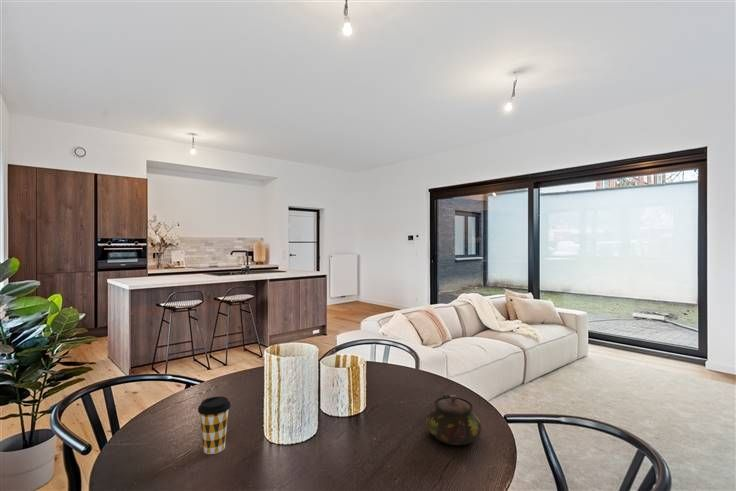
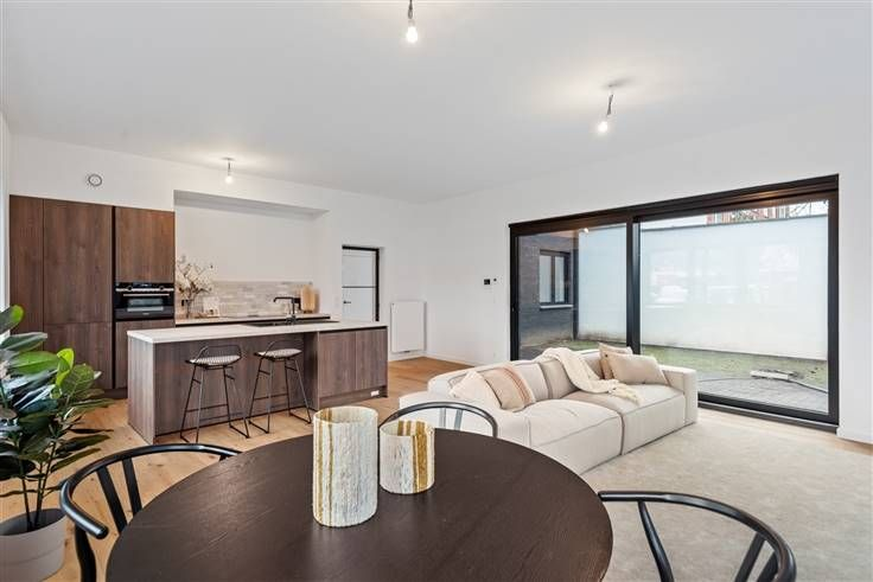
- teapot [425,393,482,446]
- coffee cup [197,395,232,455]
